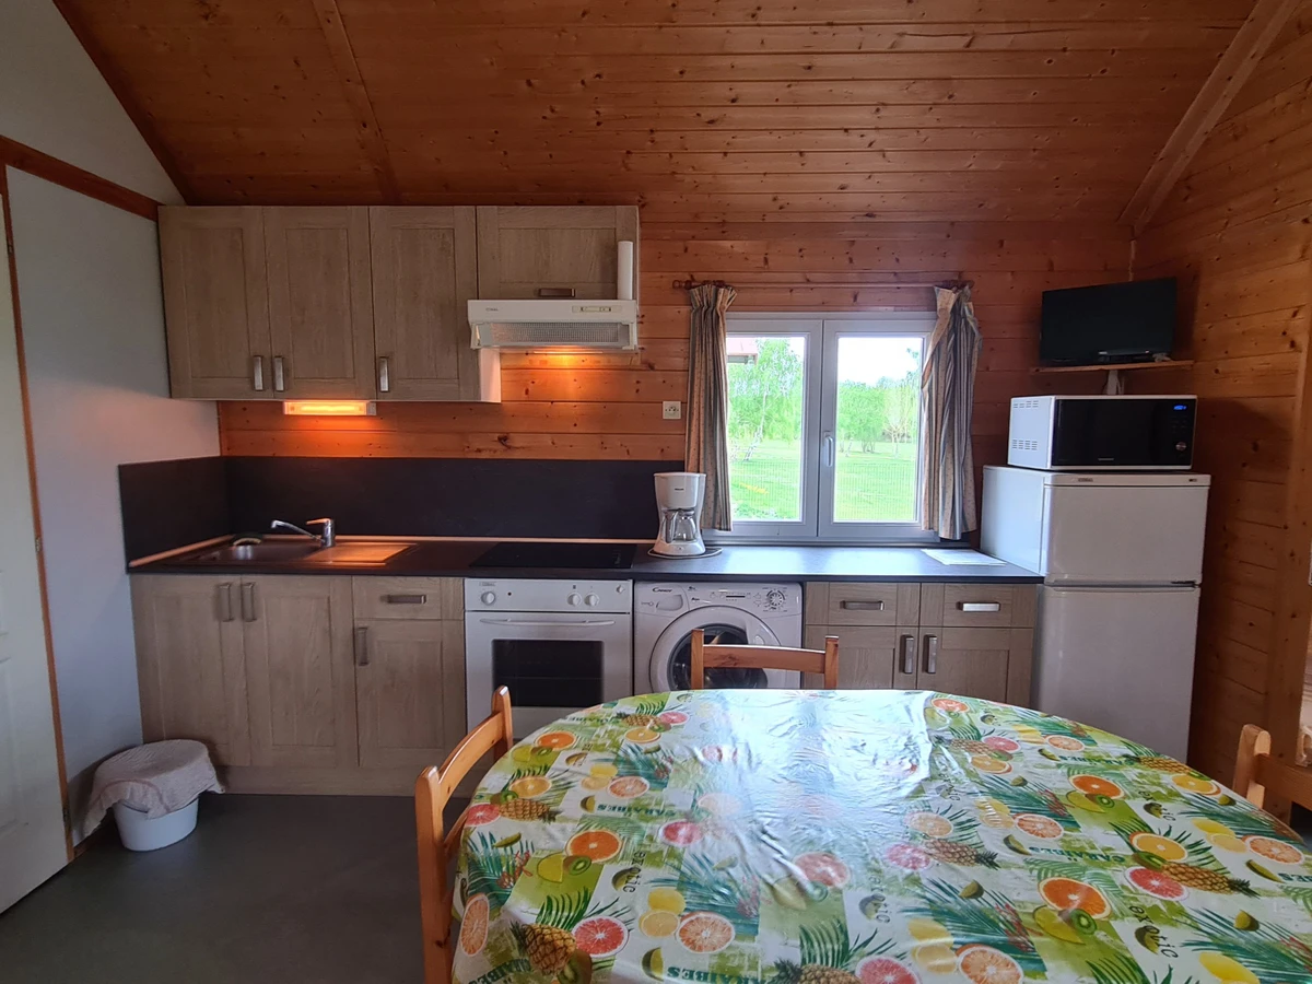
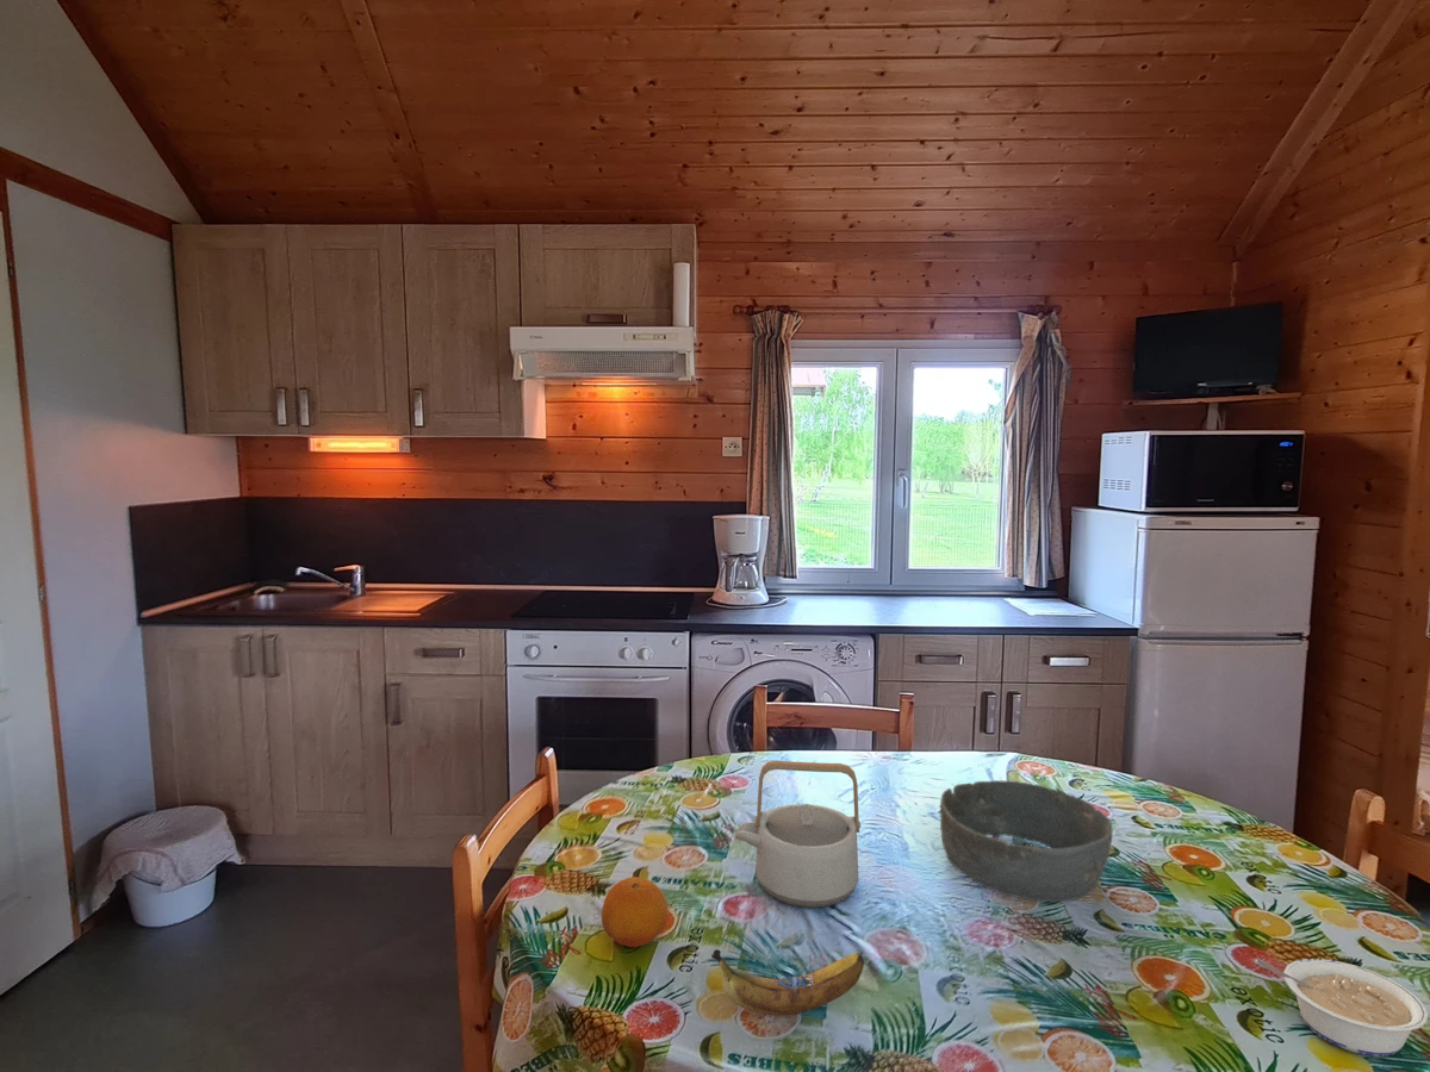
+ teapot [734,759,862,909]
+ legume [1256,958,1429,1058]
+ banana [710,948,865,1016]
+ fruit [601,875,669,948]
+ bowl [939,779,1114,903]
